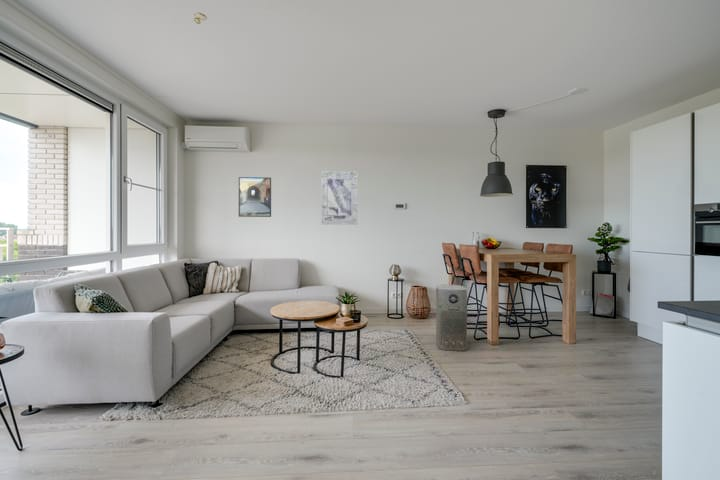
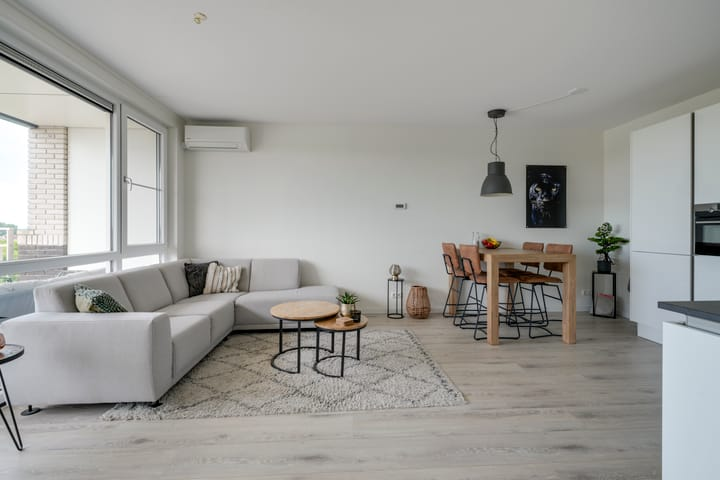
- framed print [238,176,272,218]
- wall art [320,170,358,226]
- air purifier [435,283,468,352]
